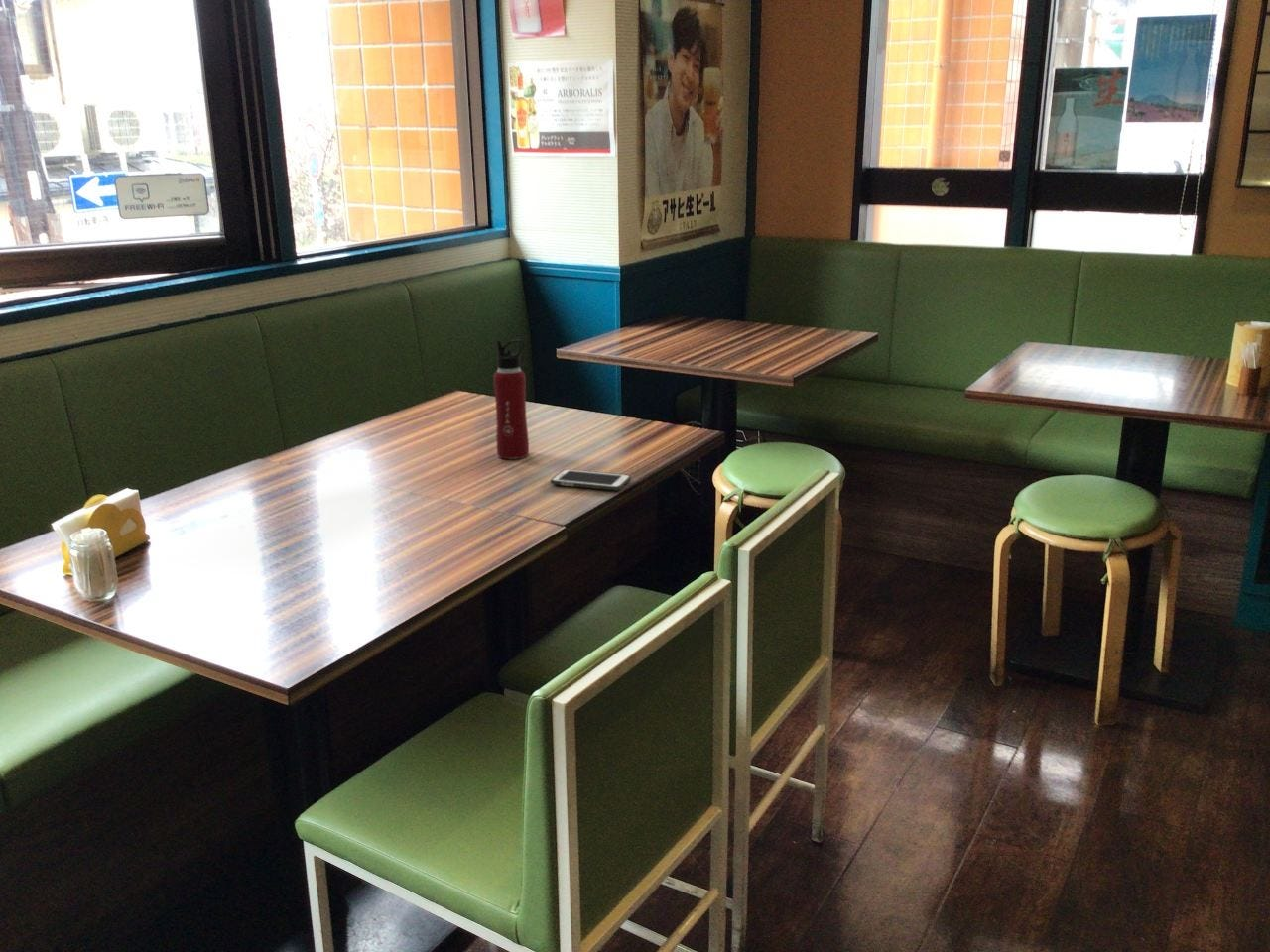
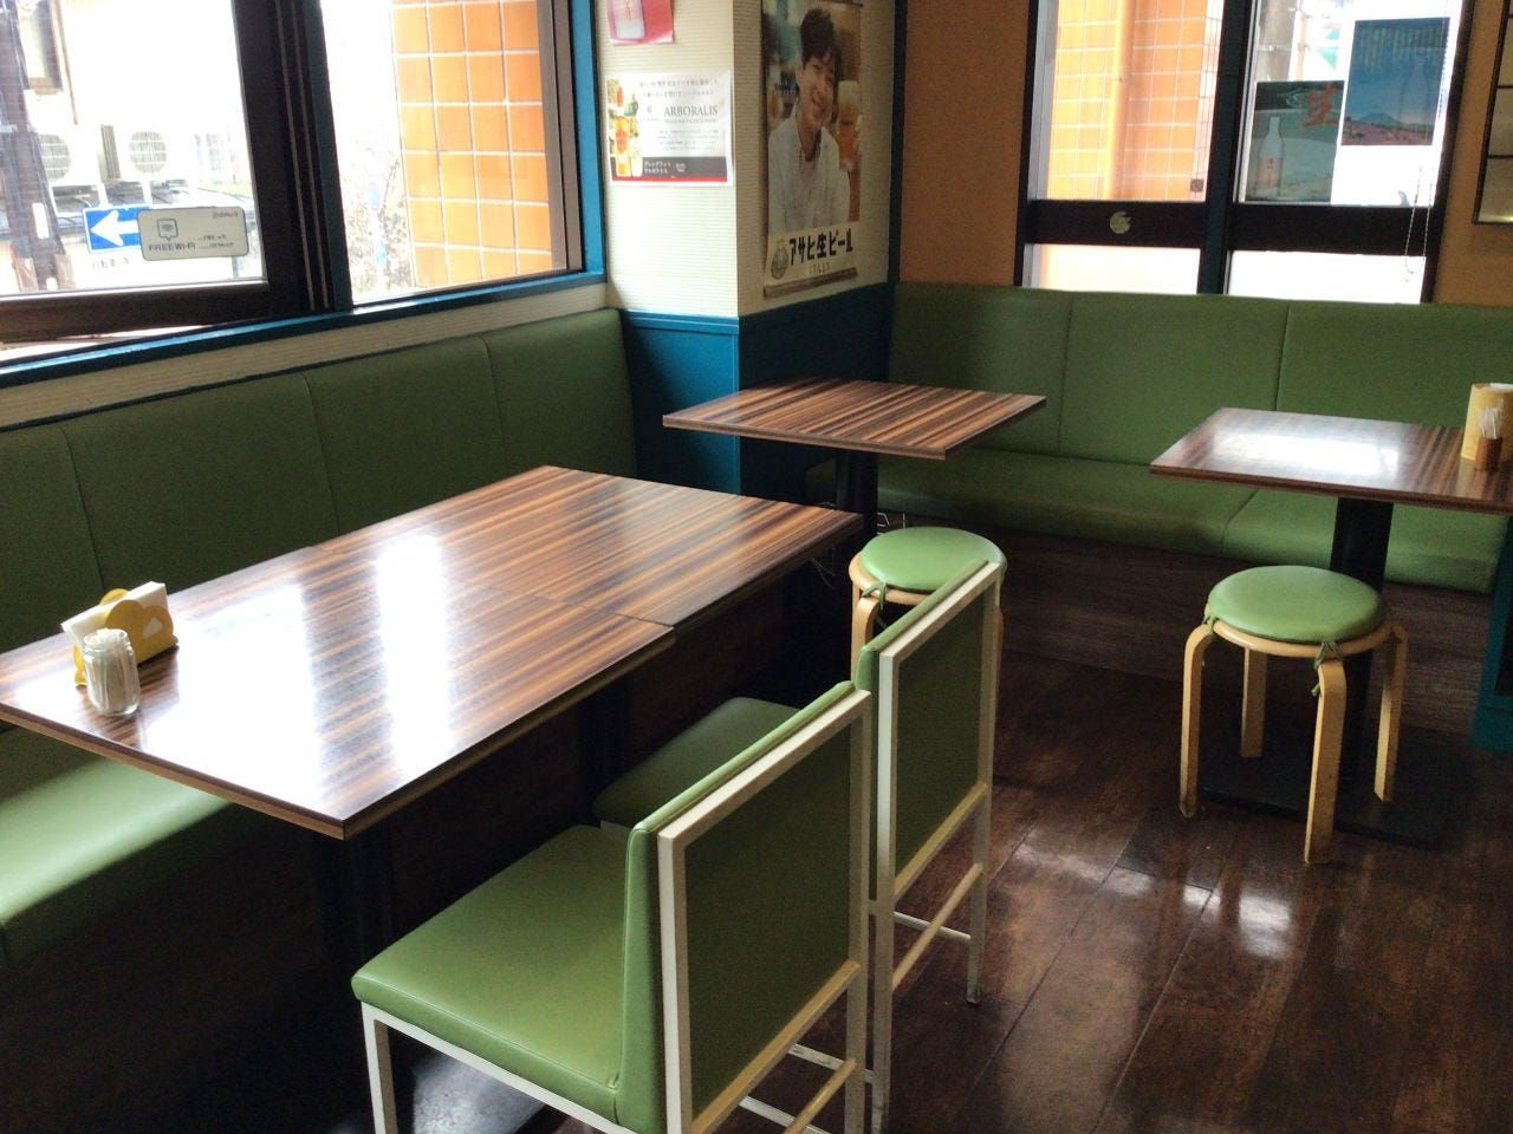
- water bottle [492,338,530,460]
- cell phone [550,468,632,491]
